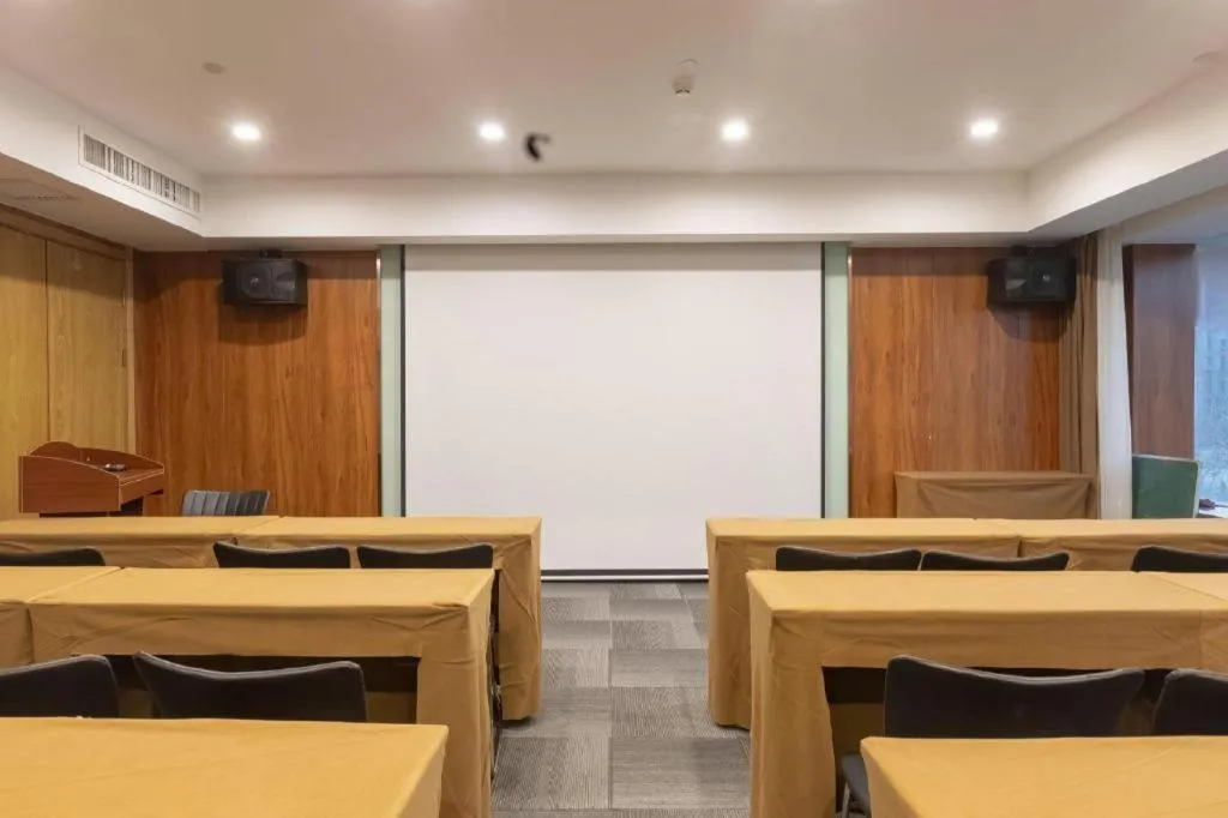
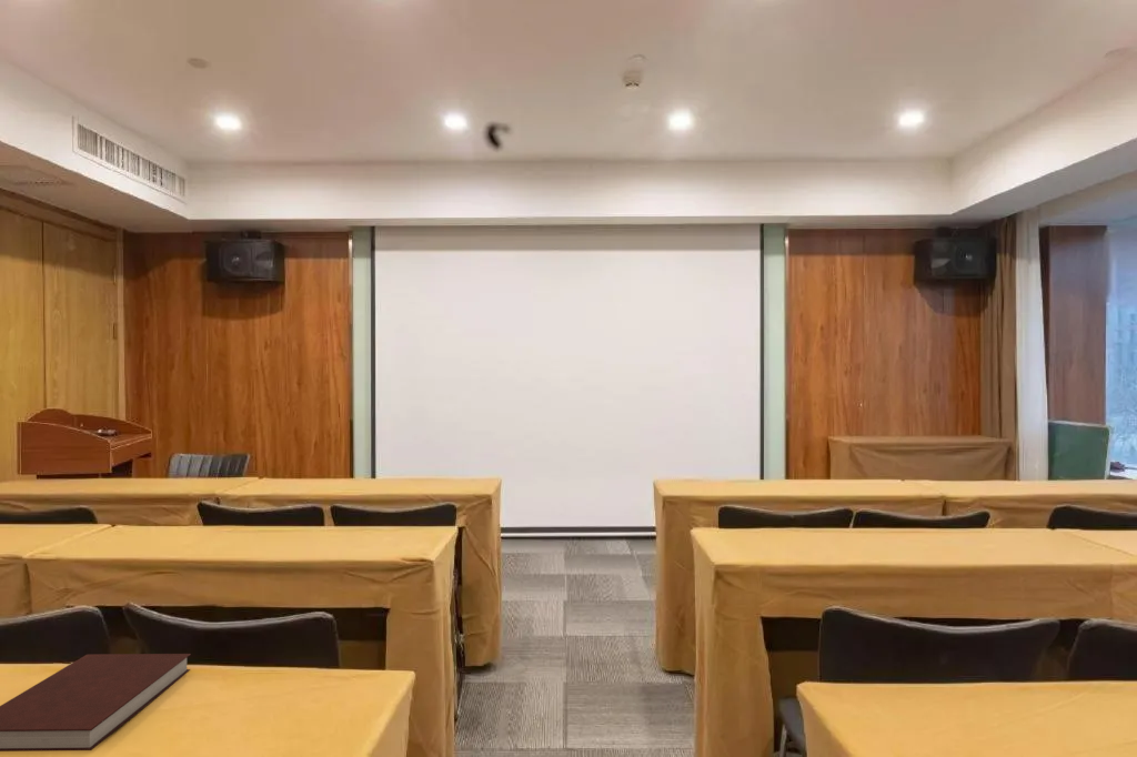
+ notebook [0,653,192,753]
